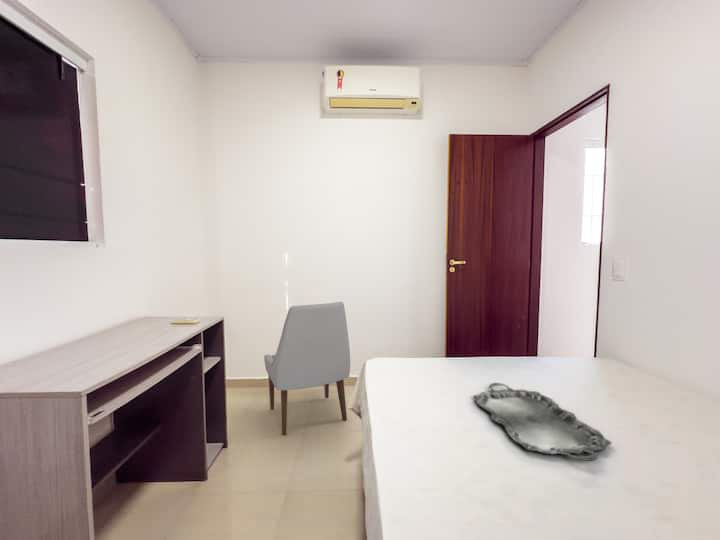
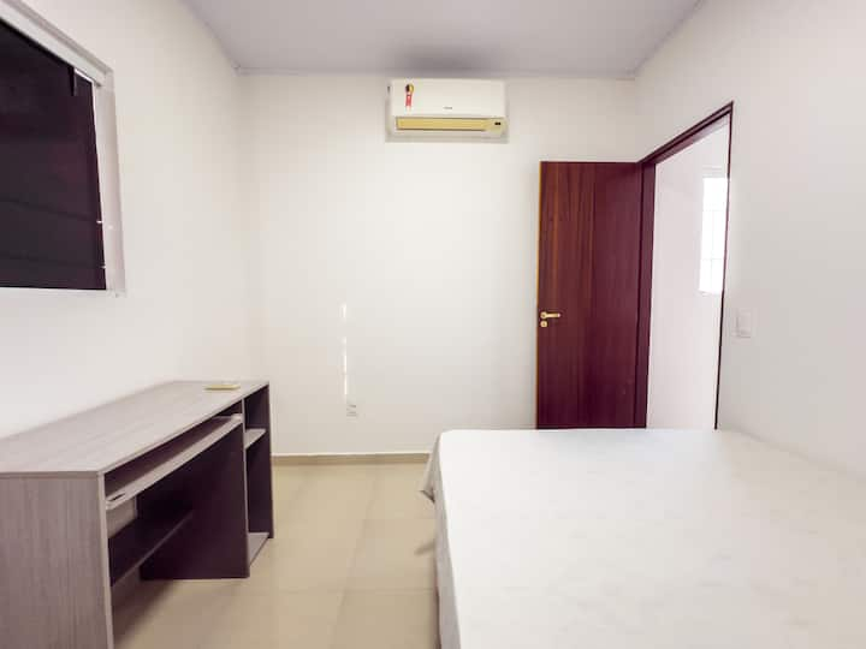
- serving tray [472,382,613,462]
- chair [263,301,351,437]
